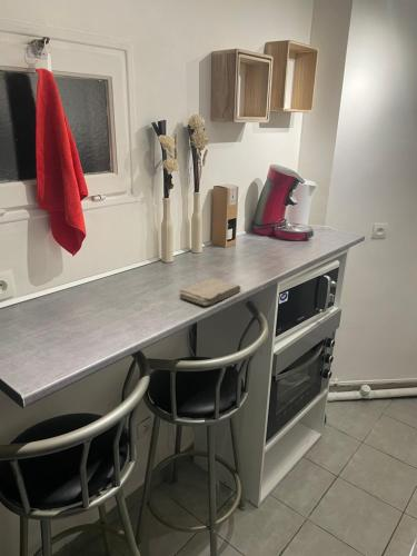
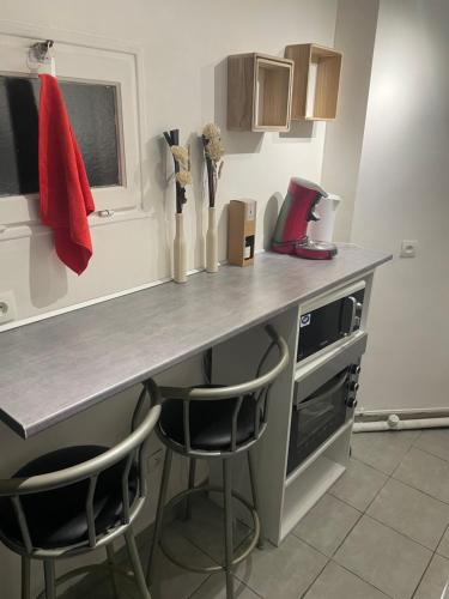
- washcloth [178,277,241,307]
